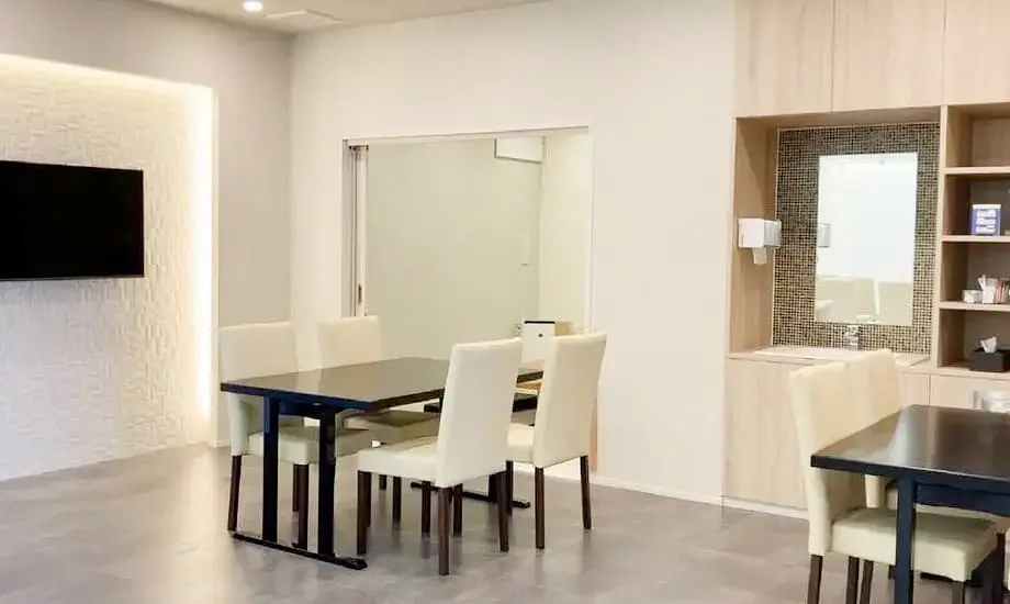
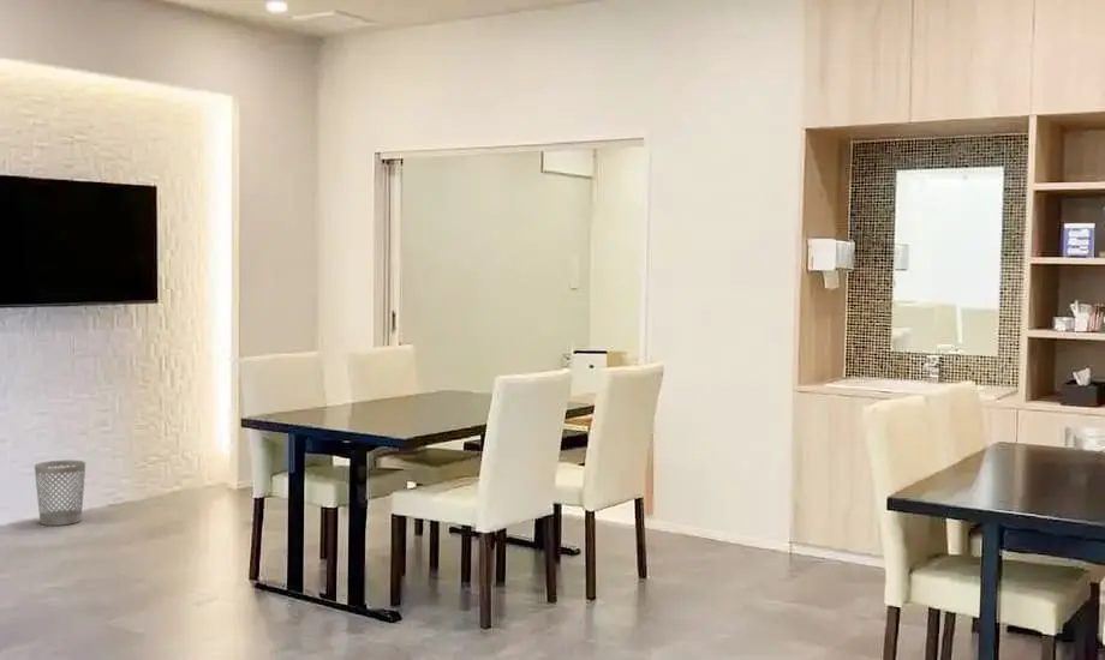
+ wastebasket [34,460,86,527]
